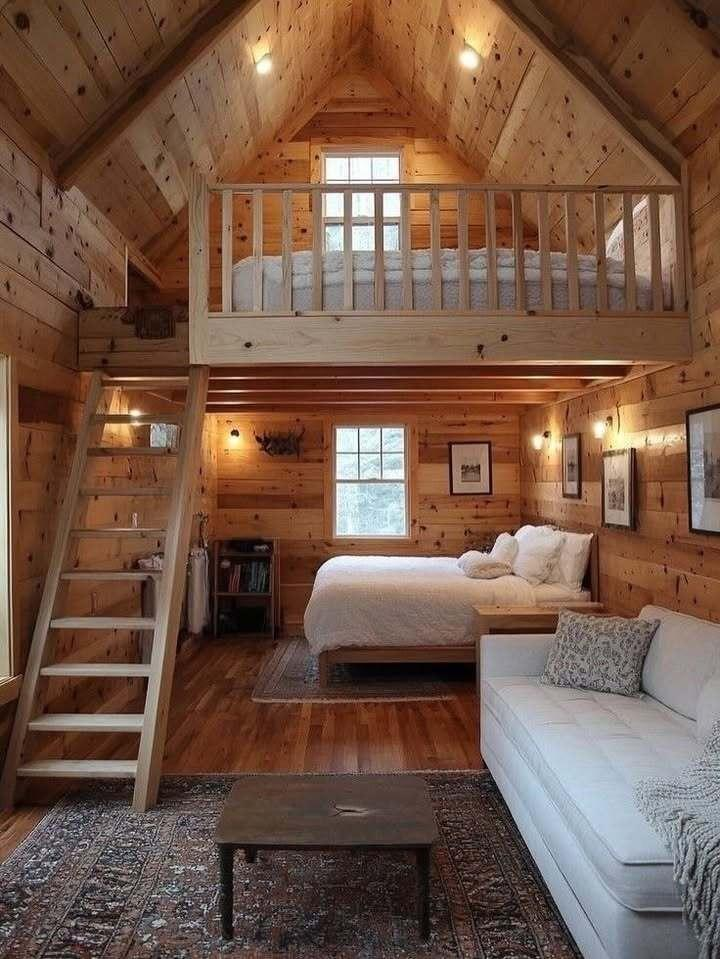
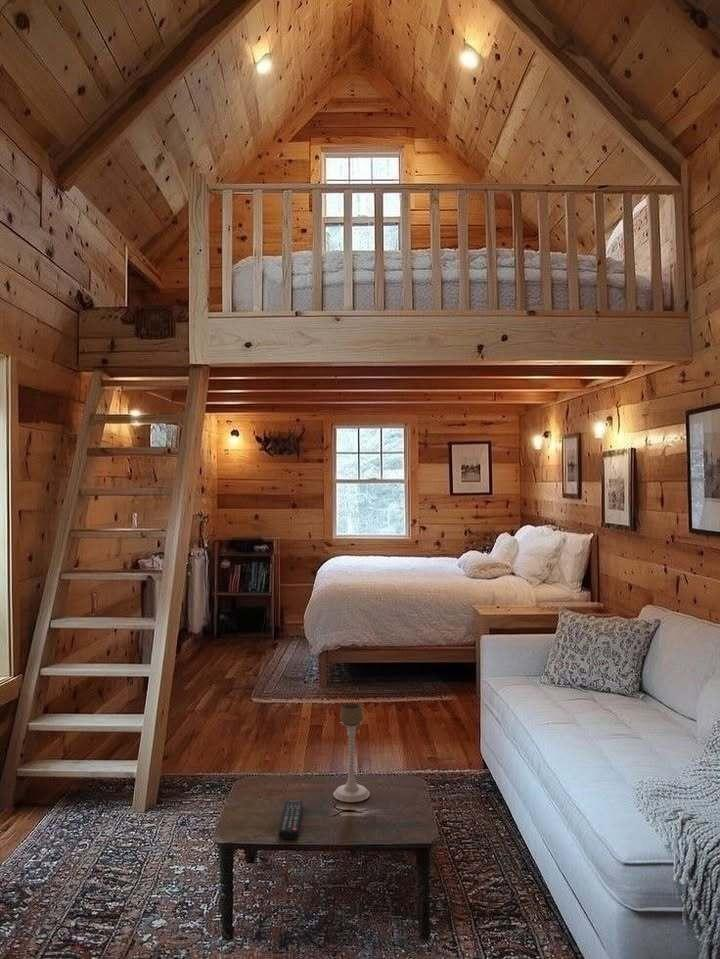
+ candle holder [333,702,371,803]
+ remote control [278,800,304,840]
